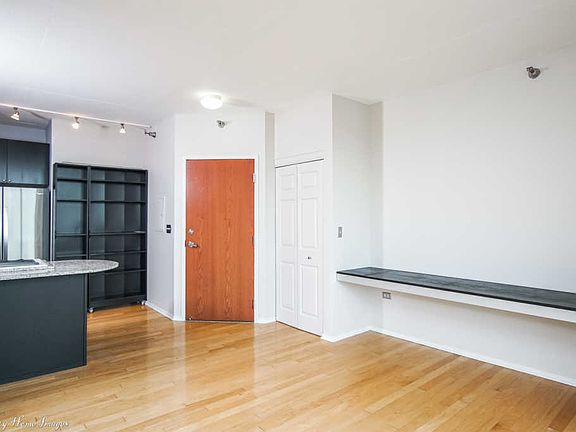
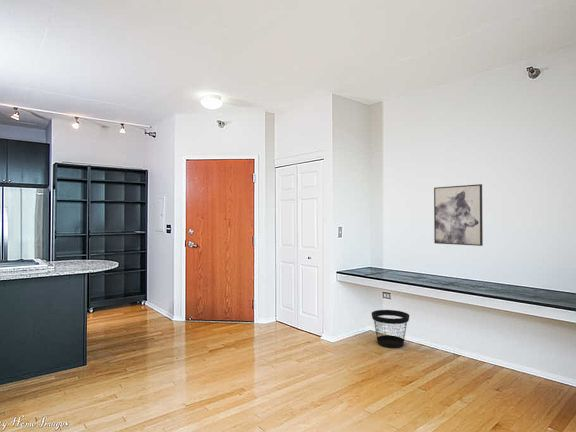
+ wall art [433,183,484,247]
+ wastebasket [371,309,410,349]
